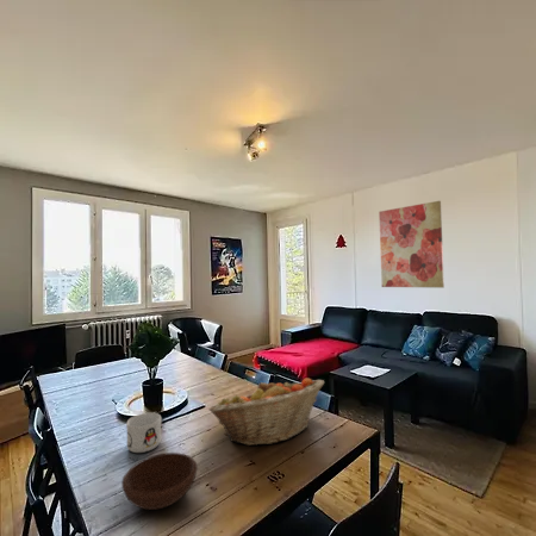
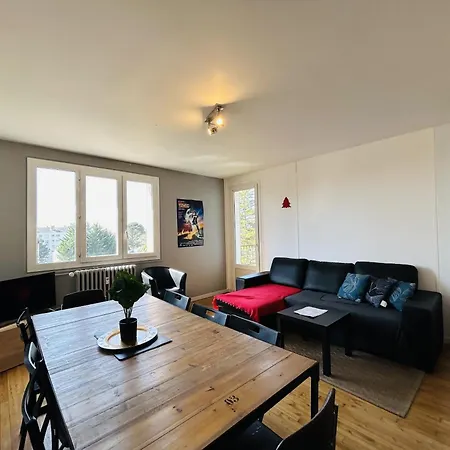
- bowl [120,451,199,511]
- fruit basket [207,378,325,447]
- wall art [378,200,445,289]
- mug [125,412,163,454]
